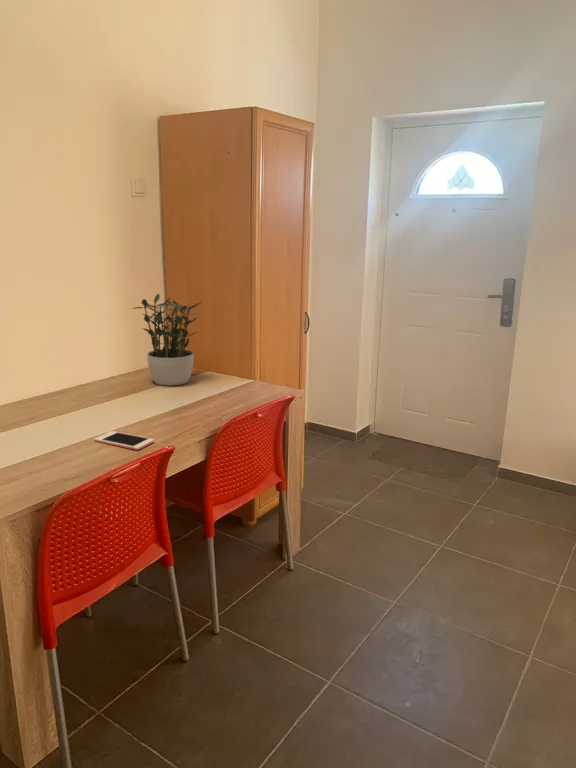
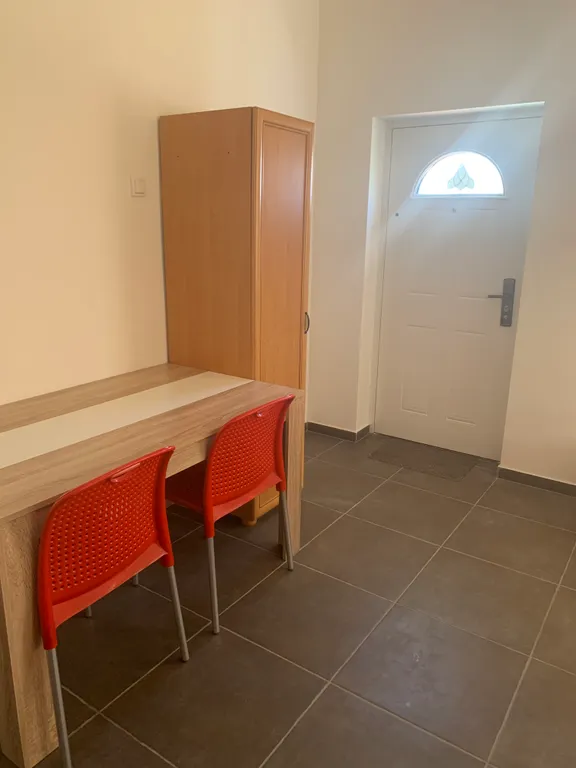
- cell phone [94,430,155,451]
- potted plant [131,293,201,387]
